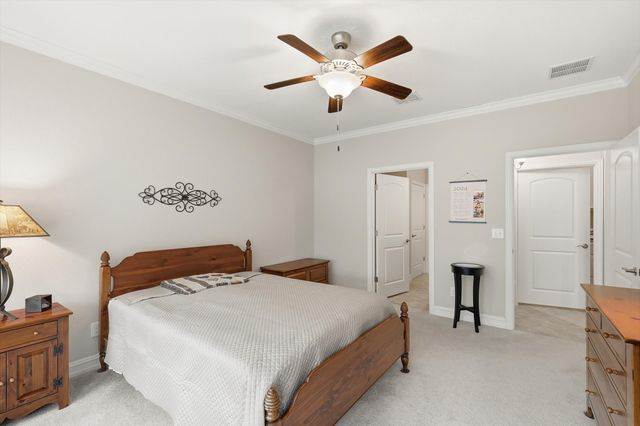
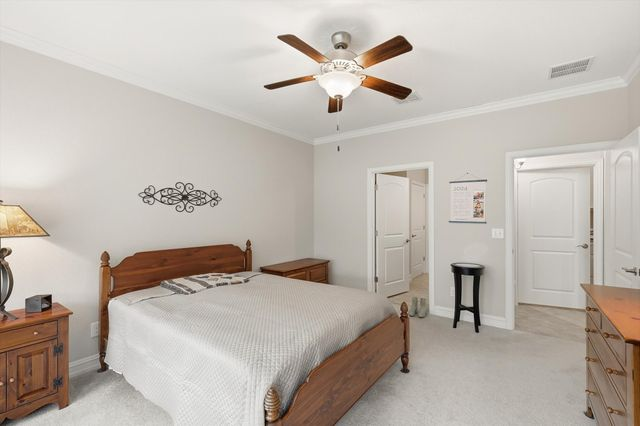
+ boots [408,296,428,318]
